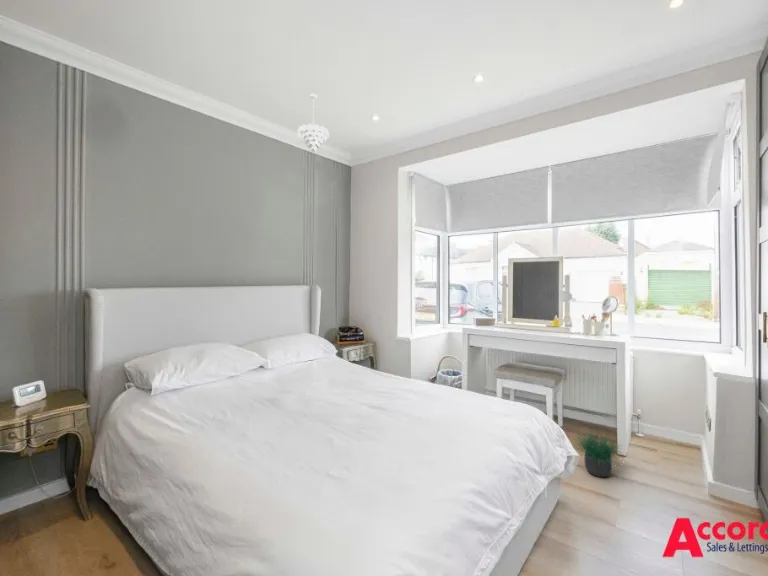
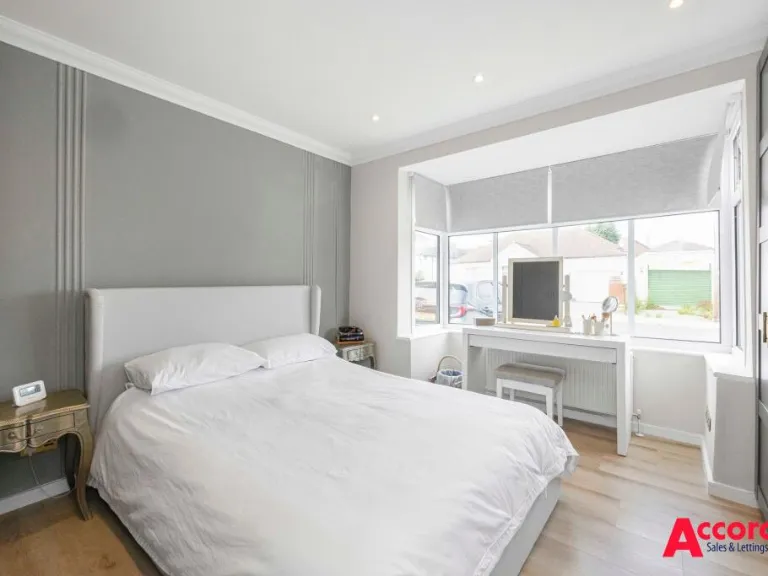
- pendant light [296,93,330,153]
- potted plant [570,423,630,478]
